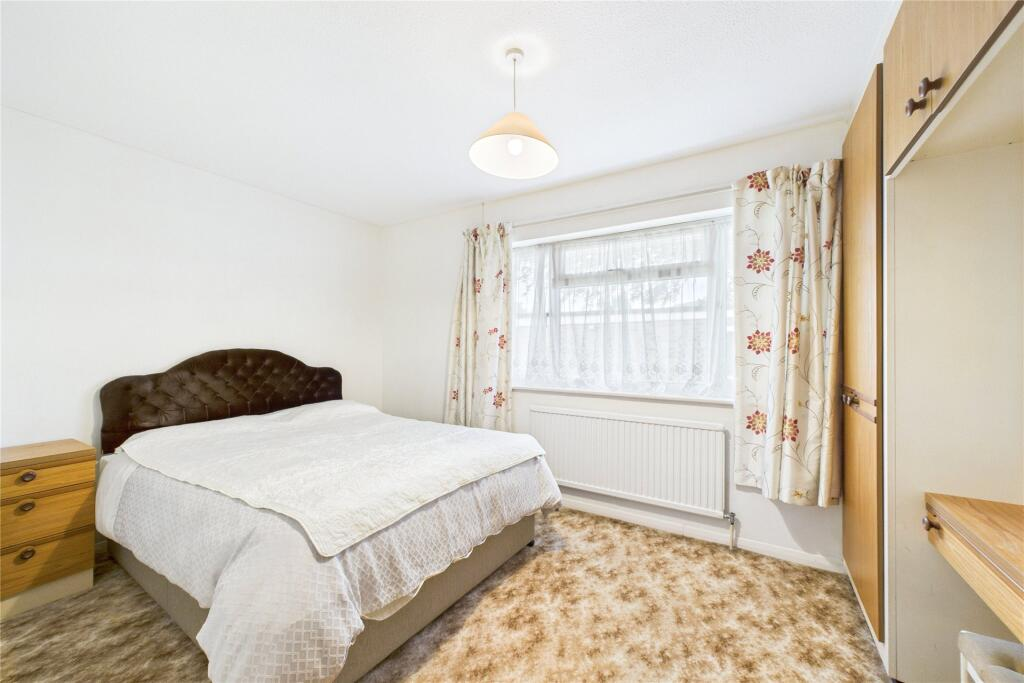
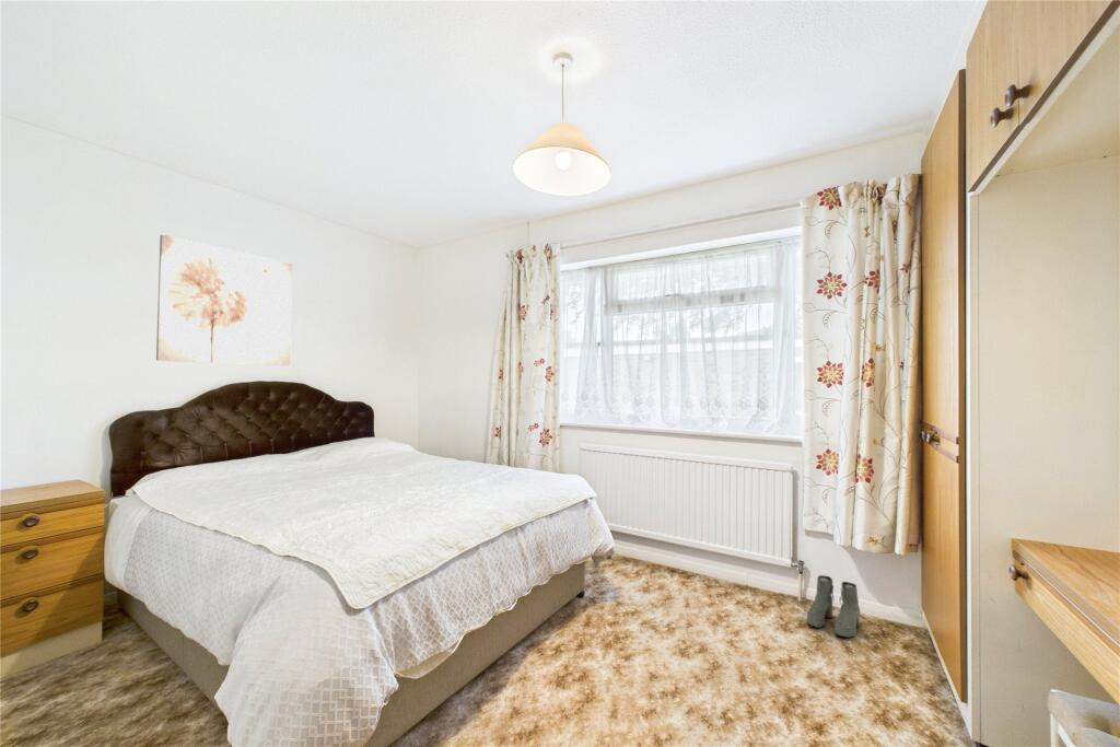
+ boots [806,574,861,639]
+ wall art [155,234,293,366]
